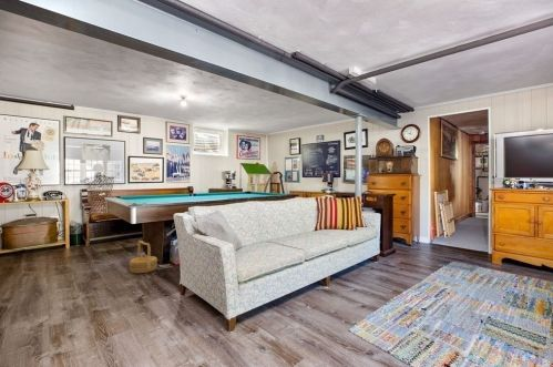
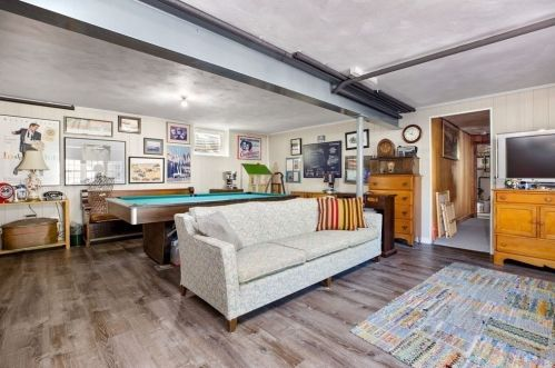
- basket [129,239,158,274]
